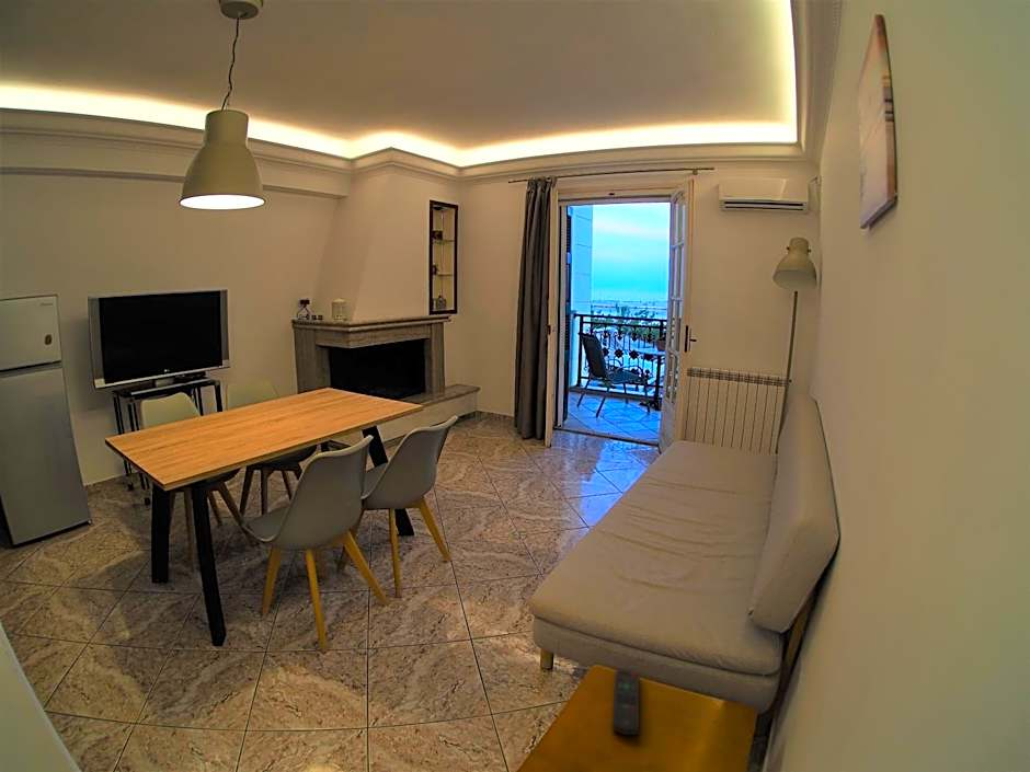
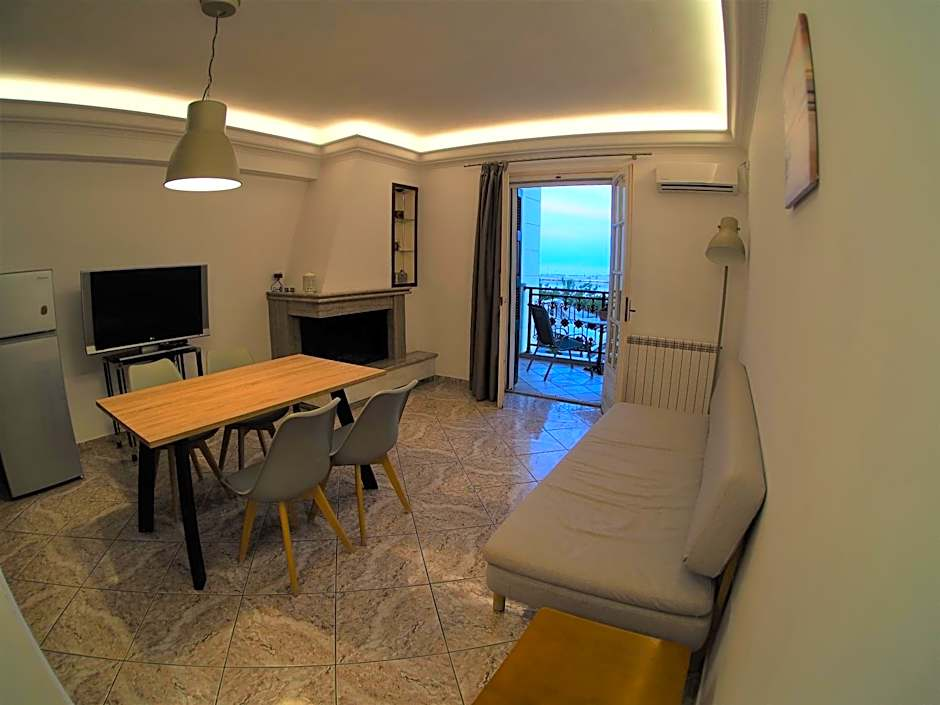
- remote control [610,668,640,736]
